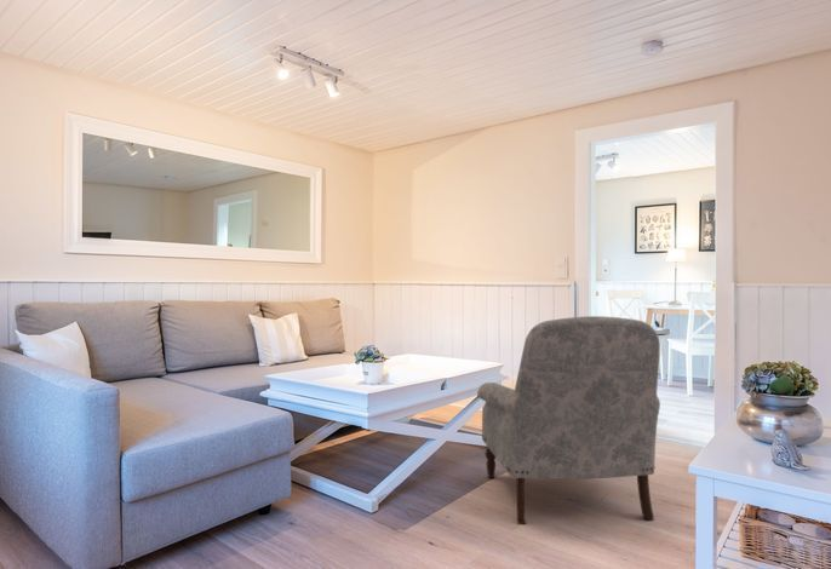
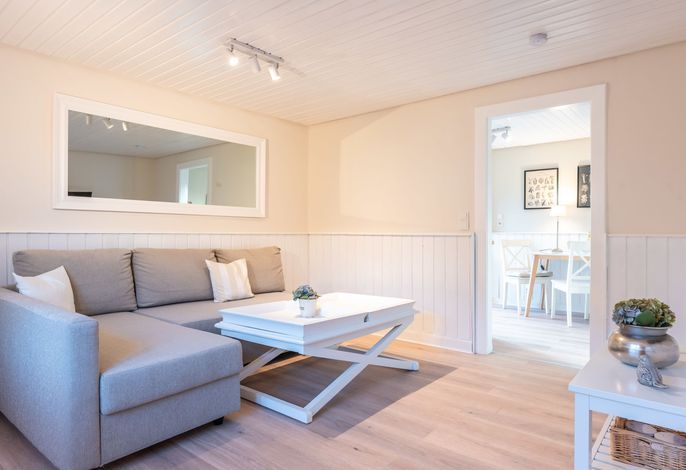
- armchair [476,315,661,525]
